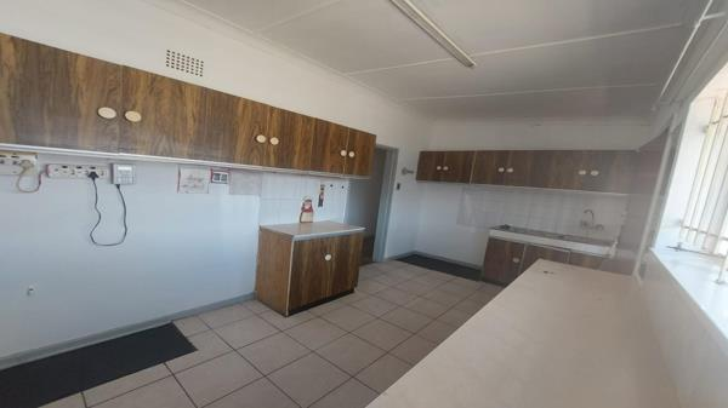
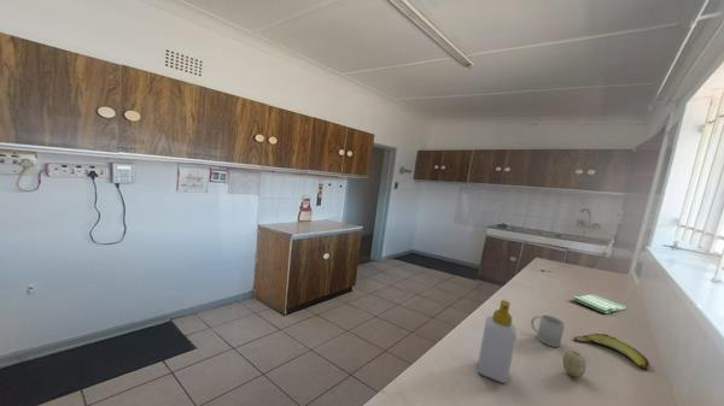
+ soap bottle [477,299,518,384]
+ fruit [561,351,588,378]
+ dish towel [572,293,626,314]
+ banana [573,333,650,369]
+ mug [530,313,566,348]
